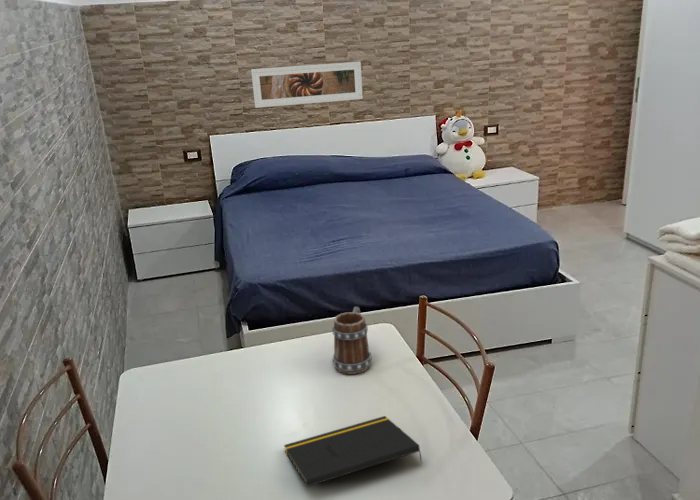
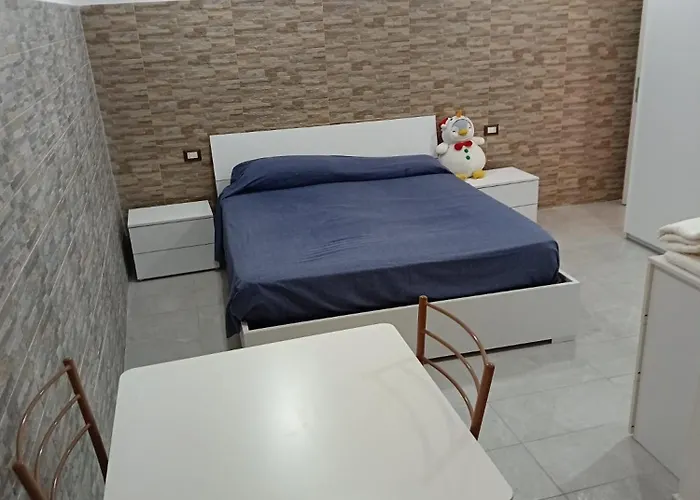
- notepad [283,415,423,488]
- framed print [250,61,364,109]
- mug [332,306,373,375]
